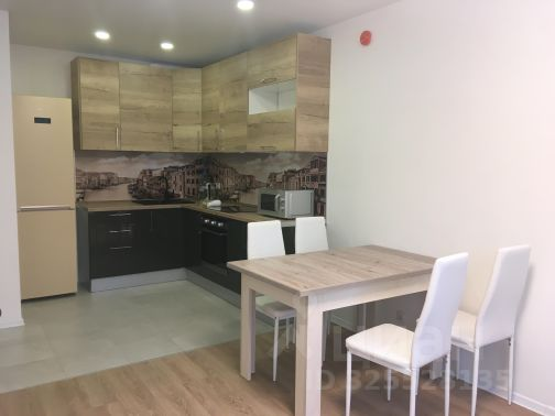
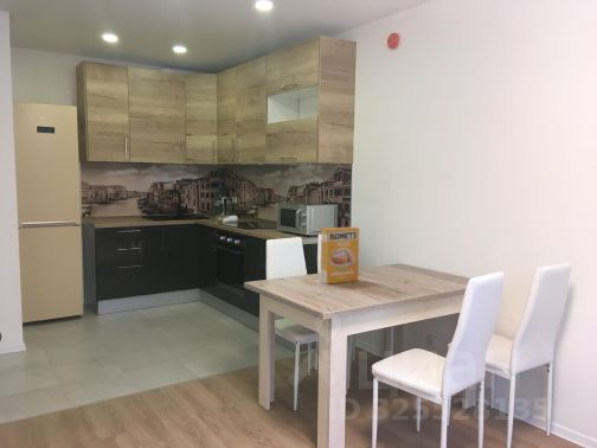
+ cereal box [319,226,360,286]
